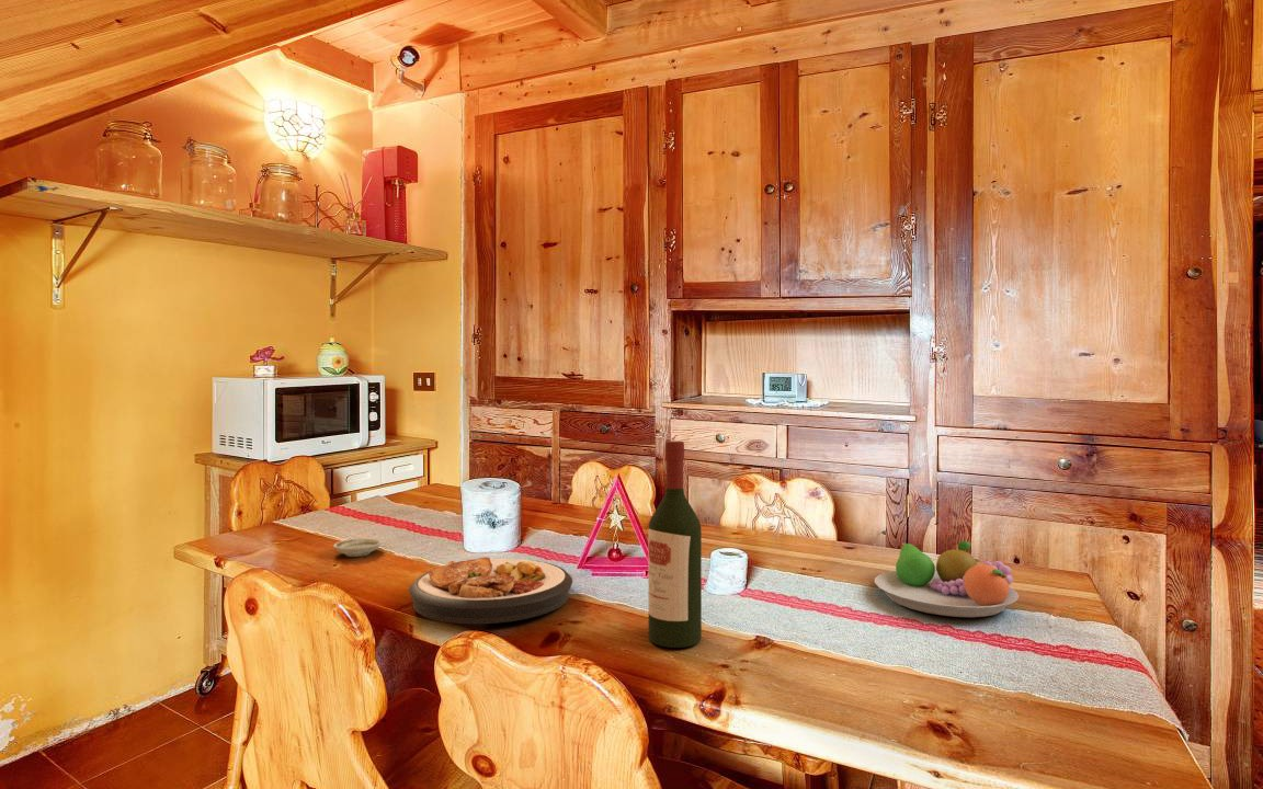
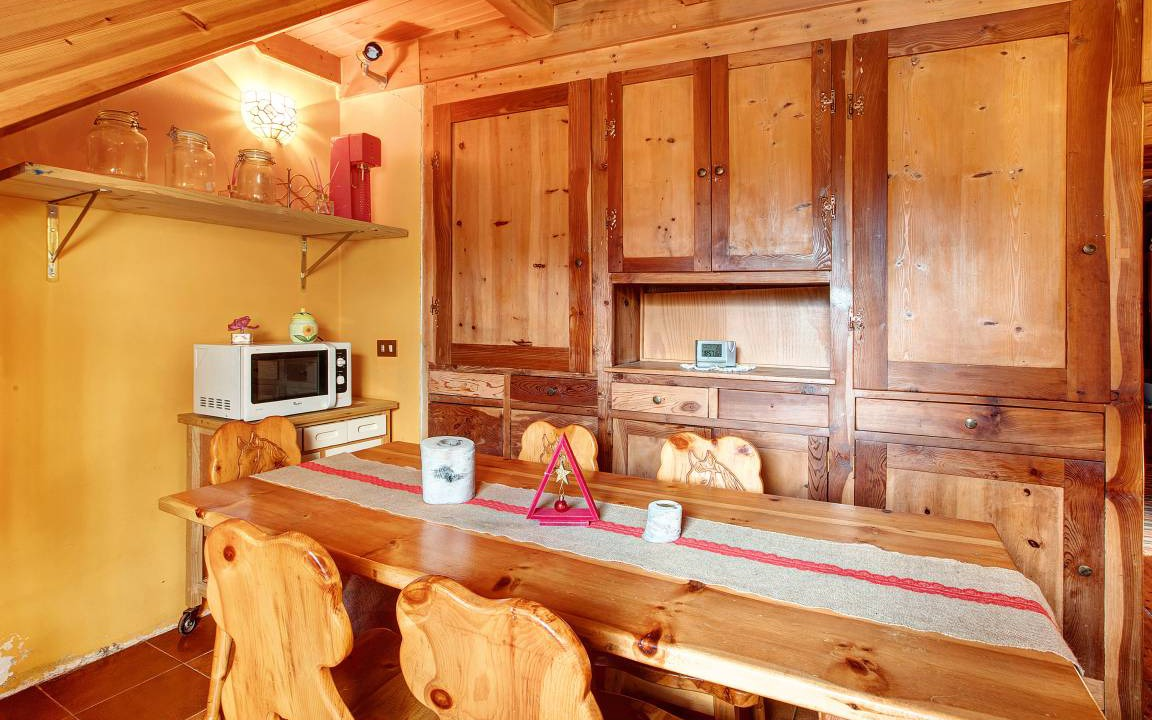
- wine bottle [647,439,703,649]
- fruit bowl [874,540,1020,618]
- plate [408,556,573,625]
- saucer [332,537,383,558]
